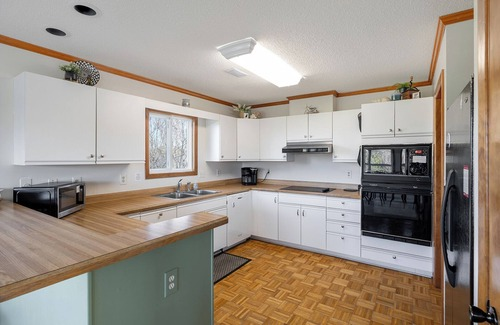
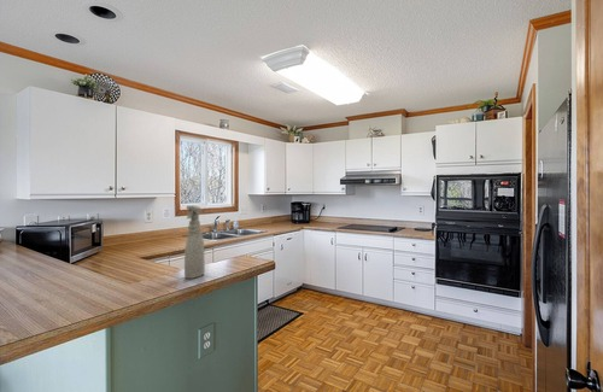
+ spray bottle [183,204,206,280]
